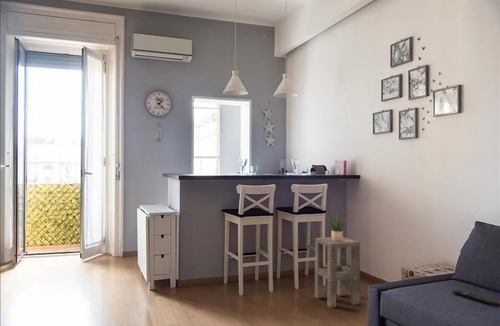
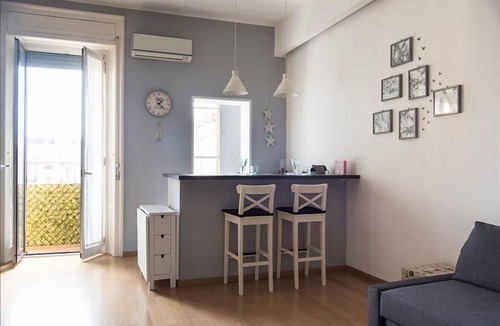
- side table [314,236,361,309]
- potted plant [326,211,347,241]
- remote control [451,288,500,308]
